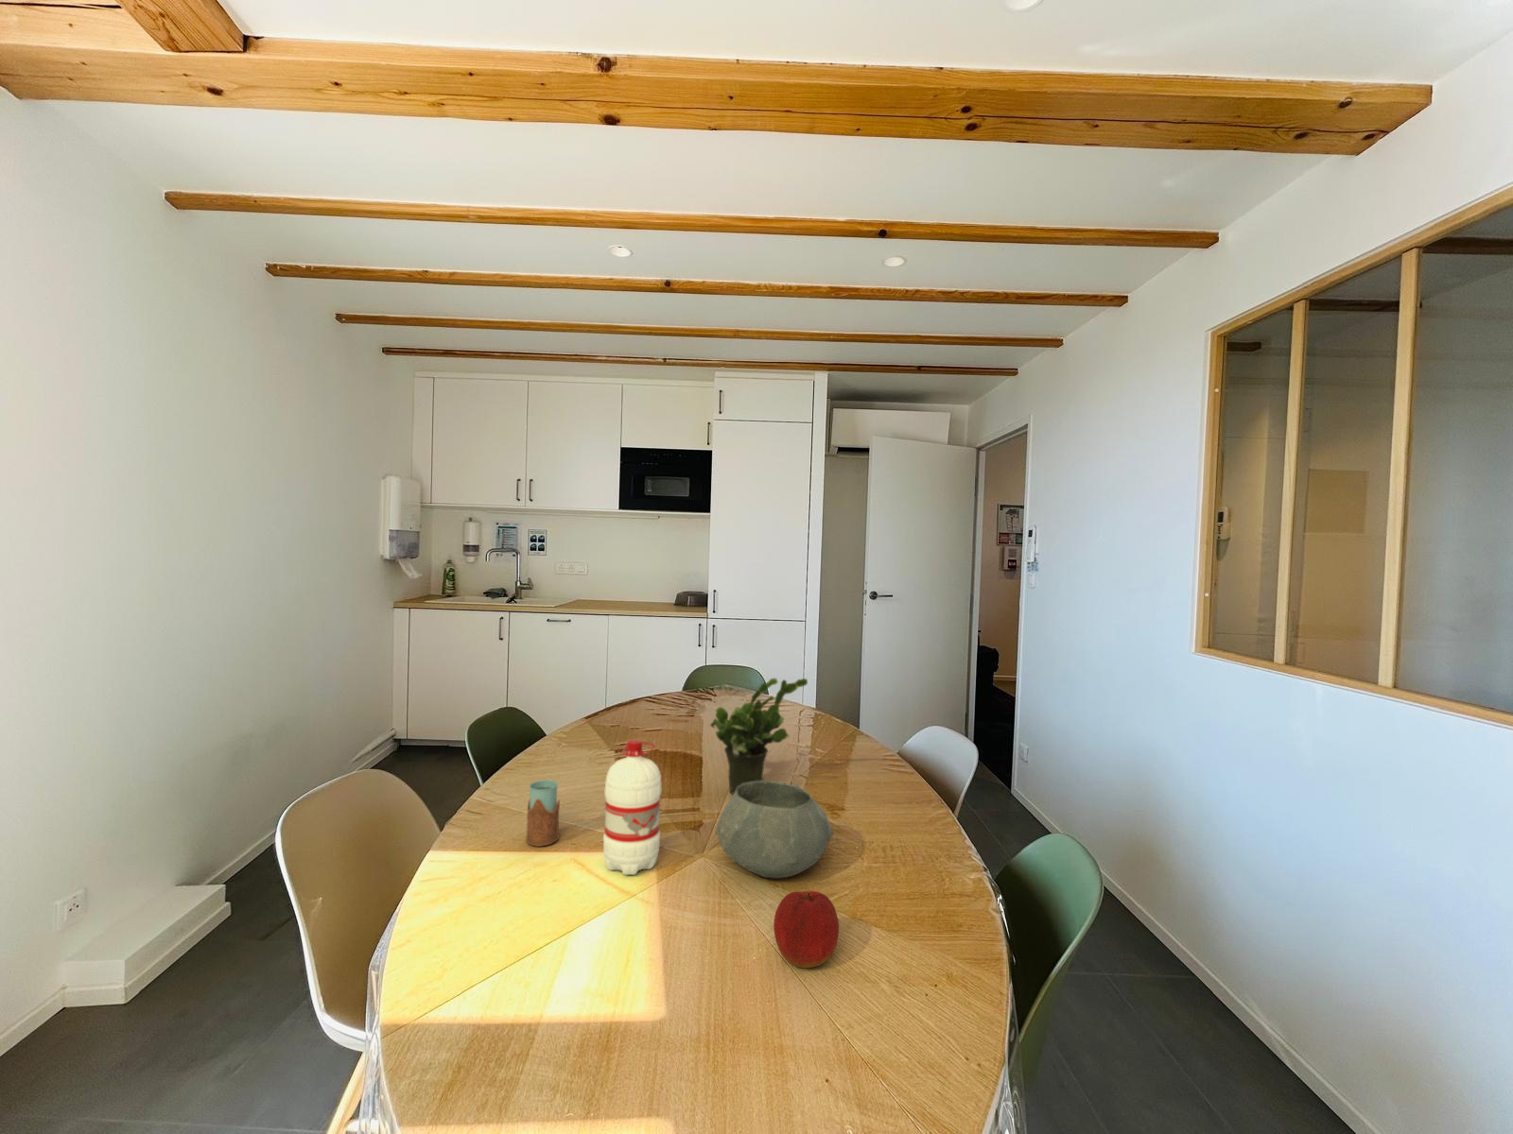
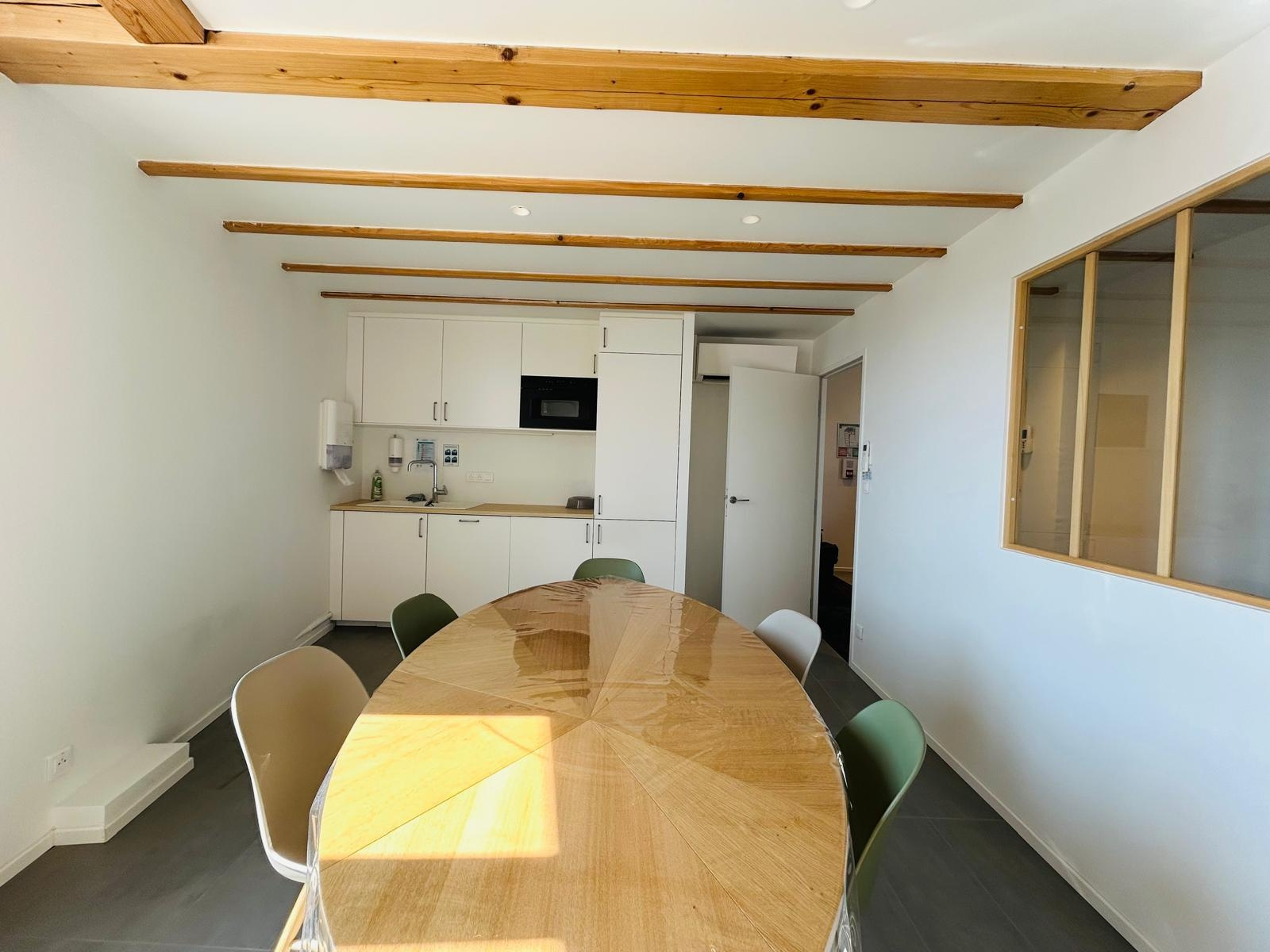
- drinking glass [525,779,561,848]
- potted plant [709,678,809,795]
- water bottle [603,739,662,876]
- apple [772,890,840,968]
- bowl [715,780,835,880]
